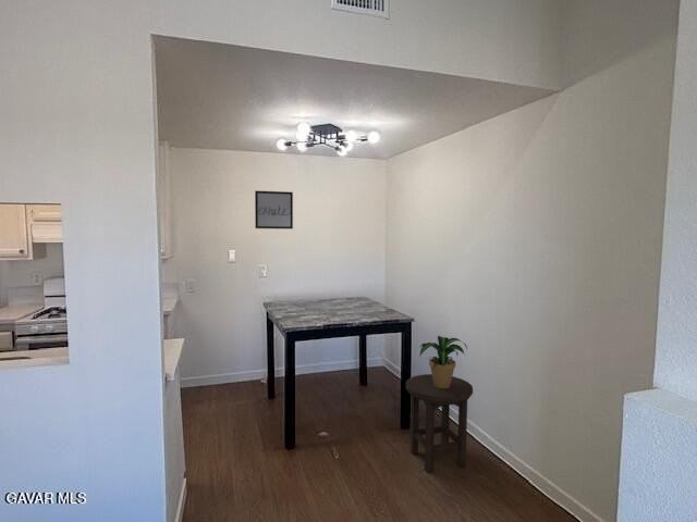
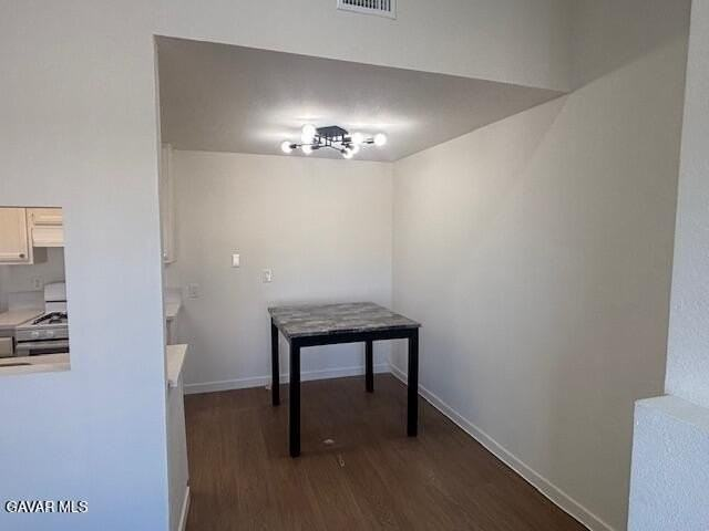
- stool [405,373,474,473]
- wall art [254,189,294,229]
- potted plant [418,335,468,388]
